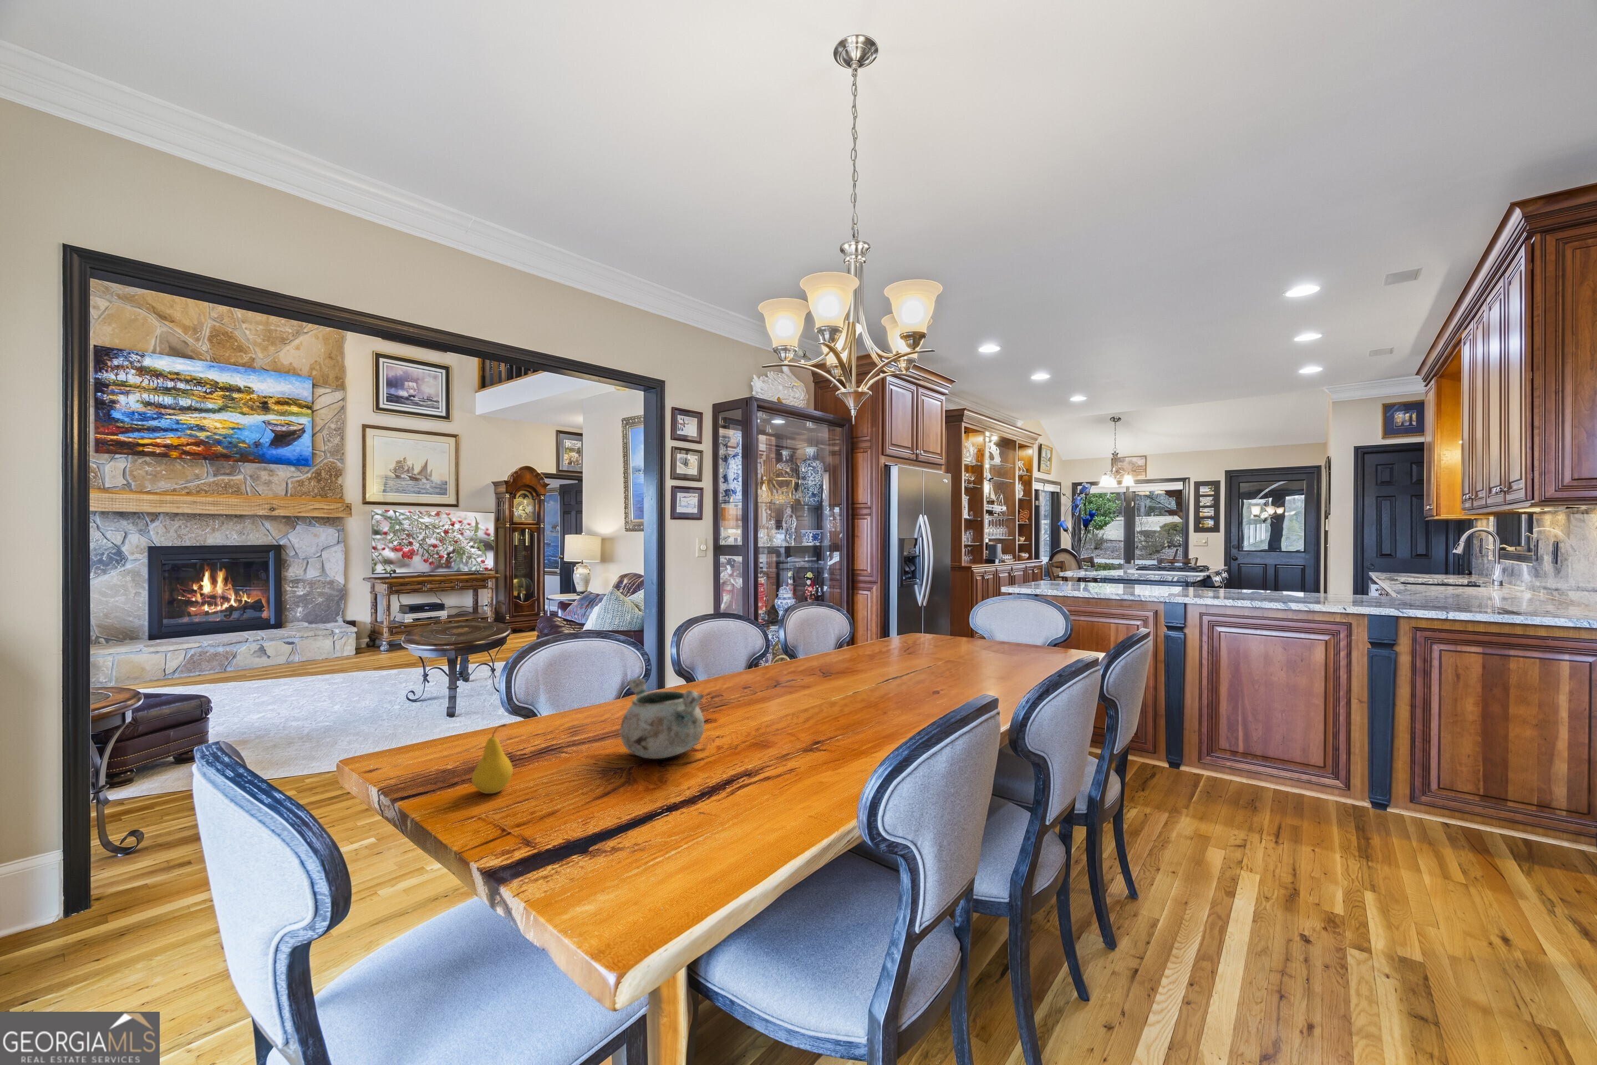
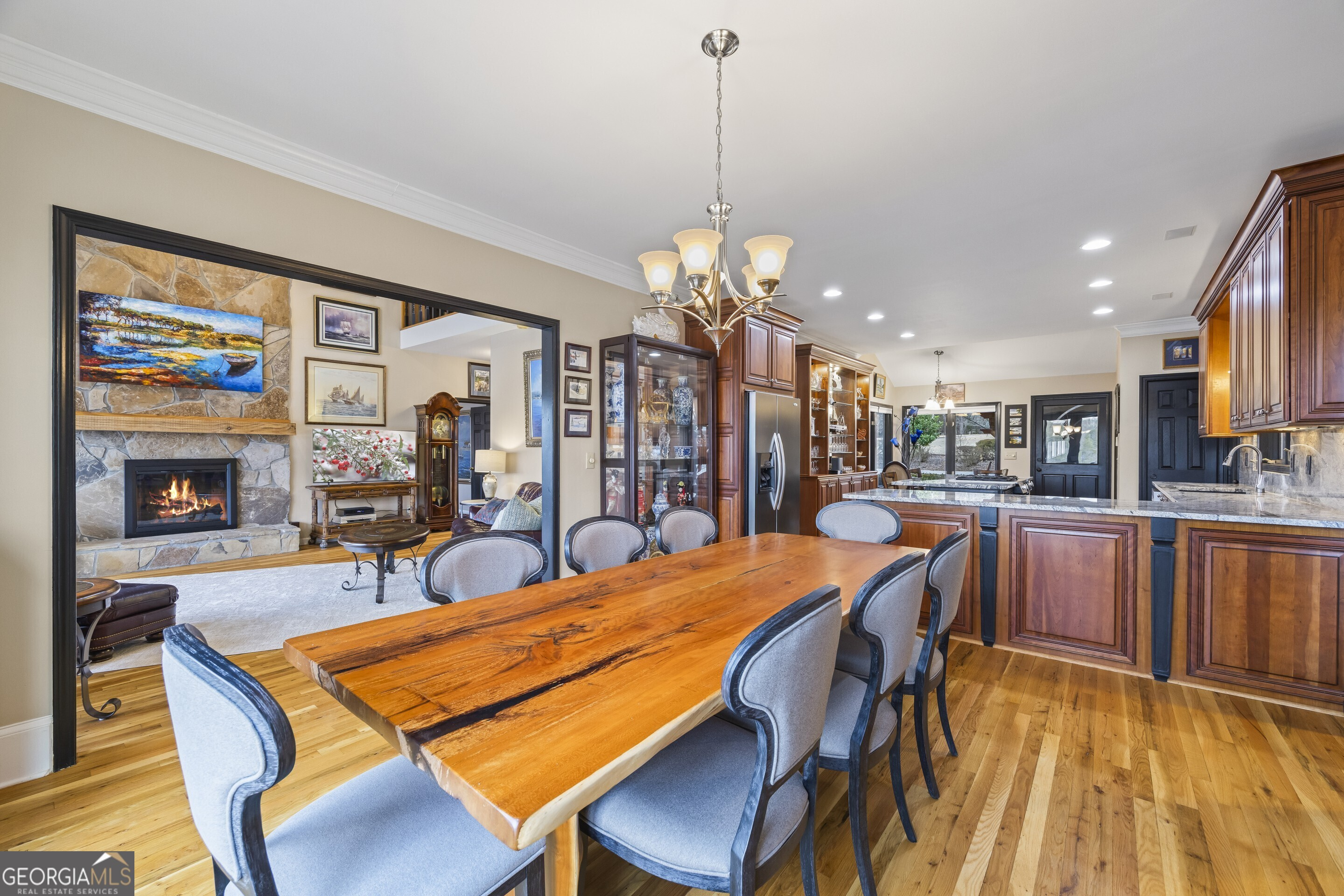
- fruit [472,724,513,794]
- decorative bowl [619,678,705,760]
